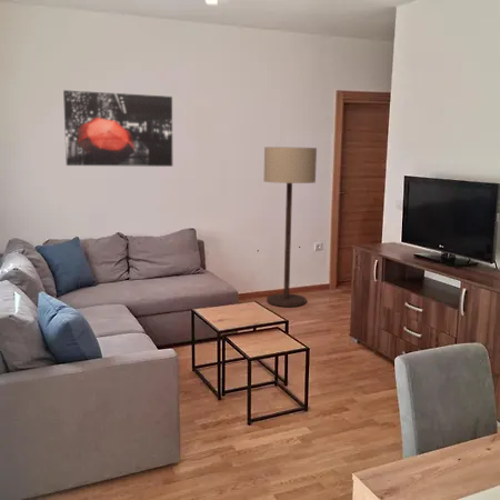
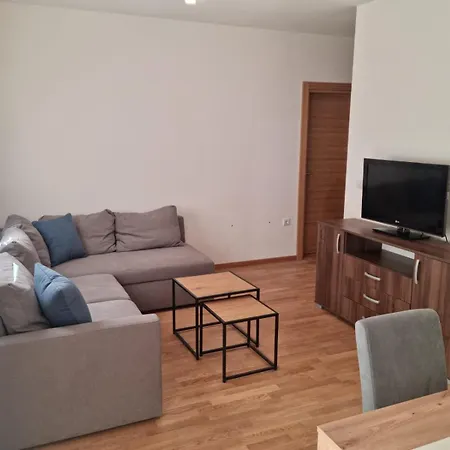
- floor lamp [263,146,318,308]
- wall art [62,89,173,168]
